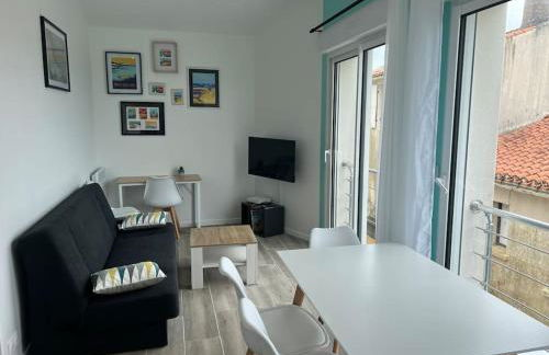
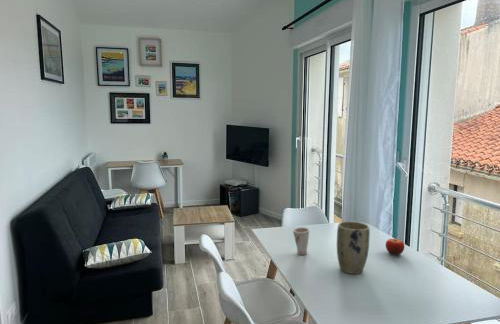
+ fruit [385,237,405,256]
+ plant pot [336,220,371,275]
+ cup [292,226,311,256]
